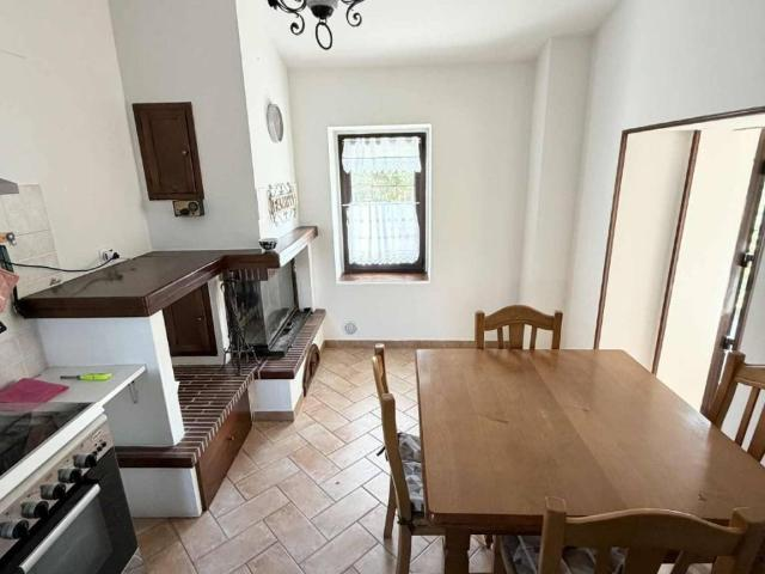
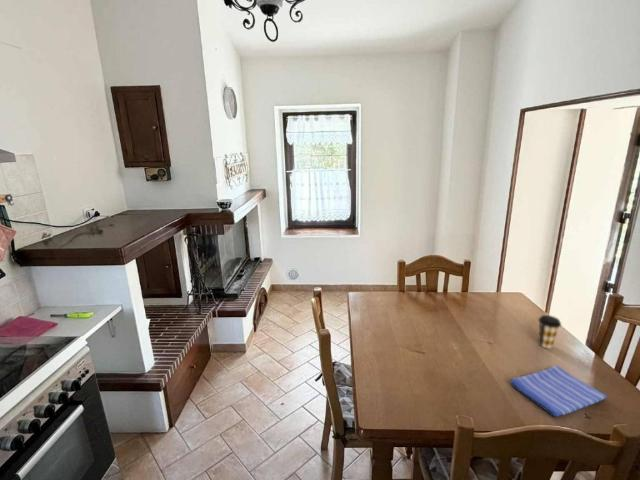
+ dish towel [509,364,609,418]
+ coffee cup [537,314,562,349]
